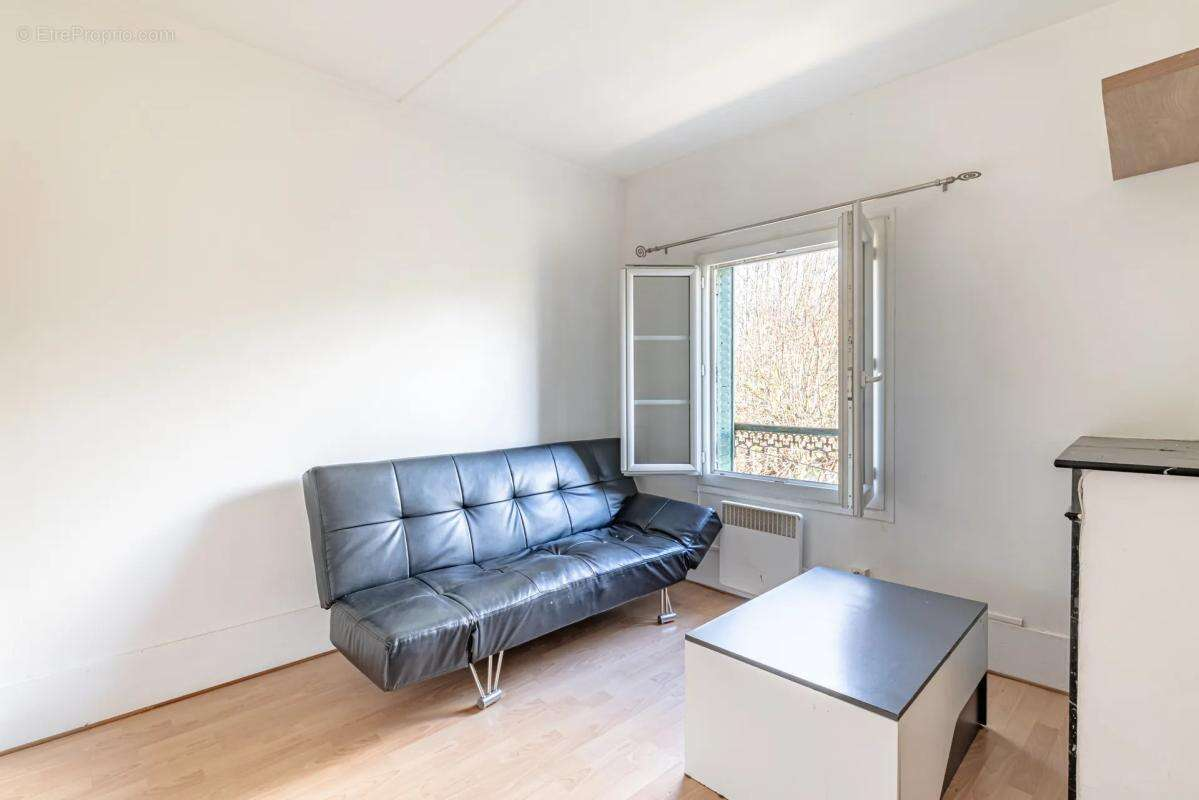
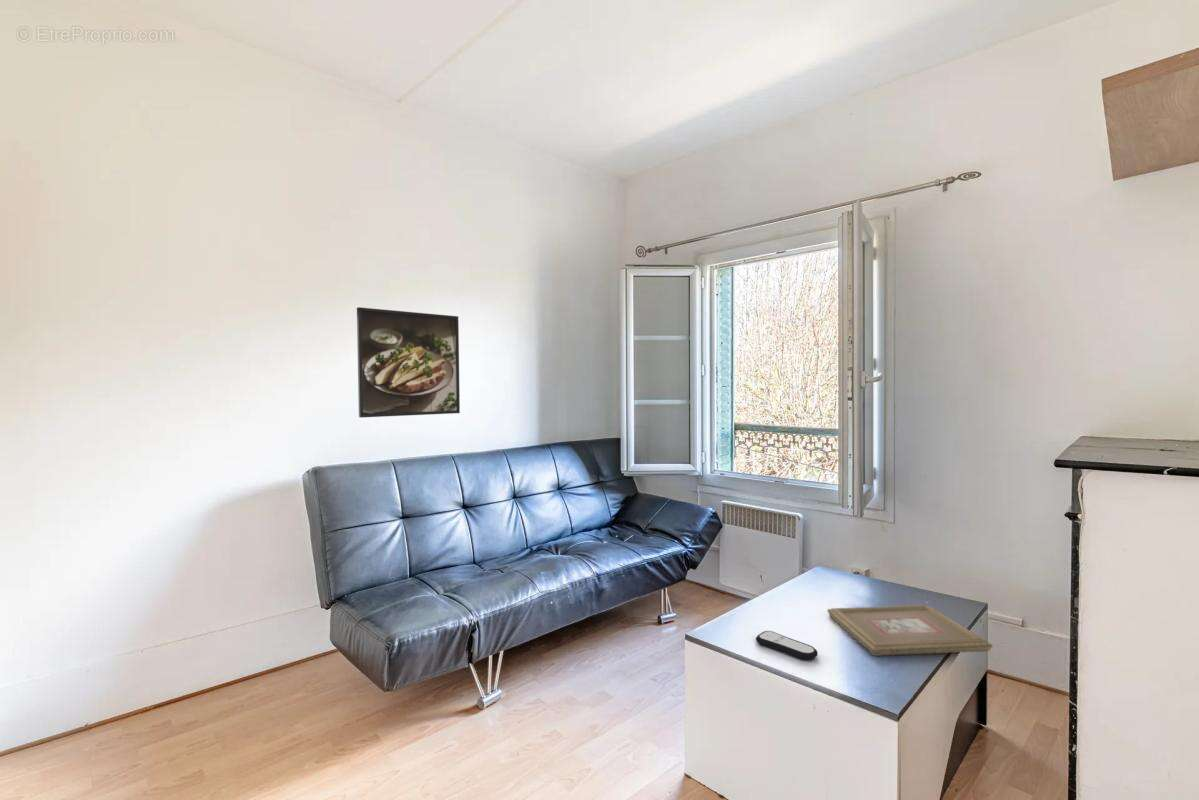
+ picture frame [826,604,994,657]
+ remote control [755,630,819,661]
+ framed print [356,306,461,419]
